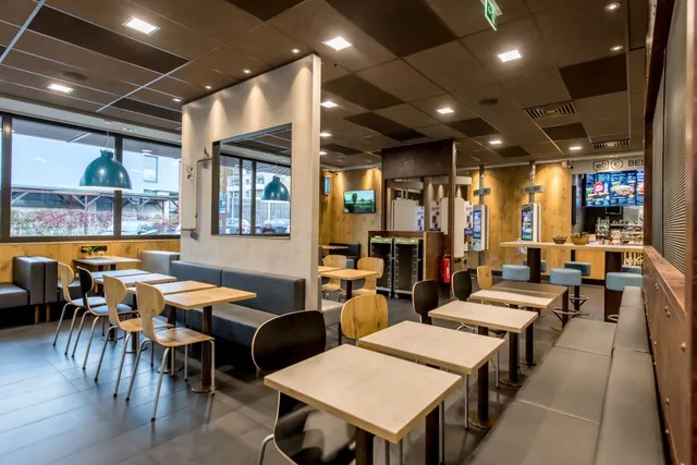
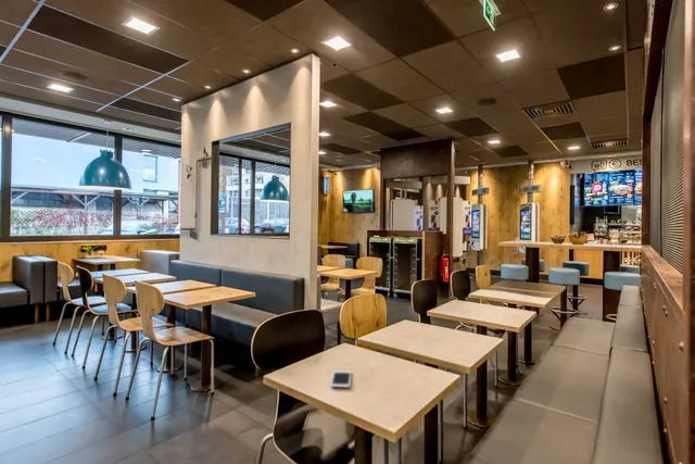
+ cell phone [330,369,353,389]
